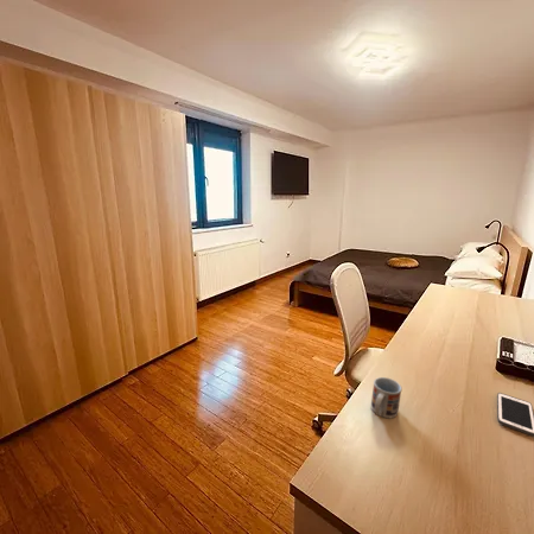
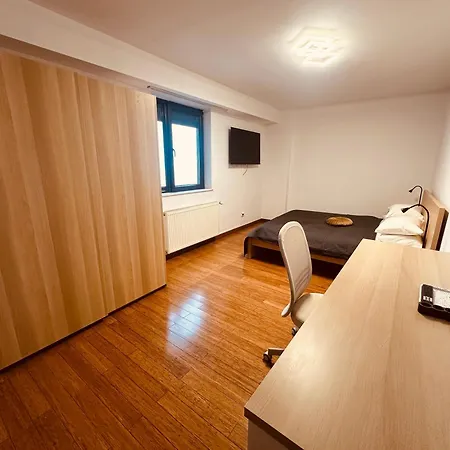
- cup [370,376,403,419]
- cell phone [496,392,534,437]
